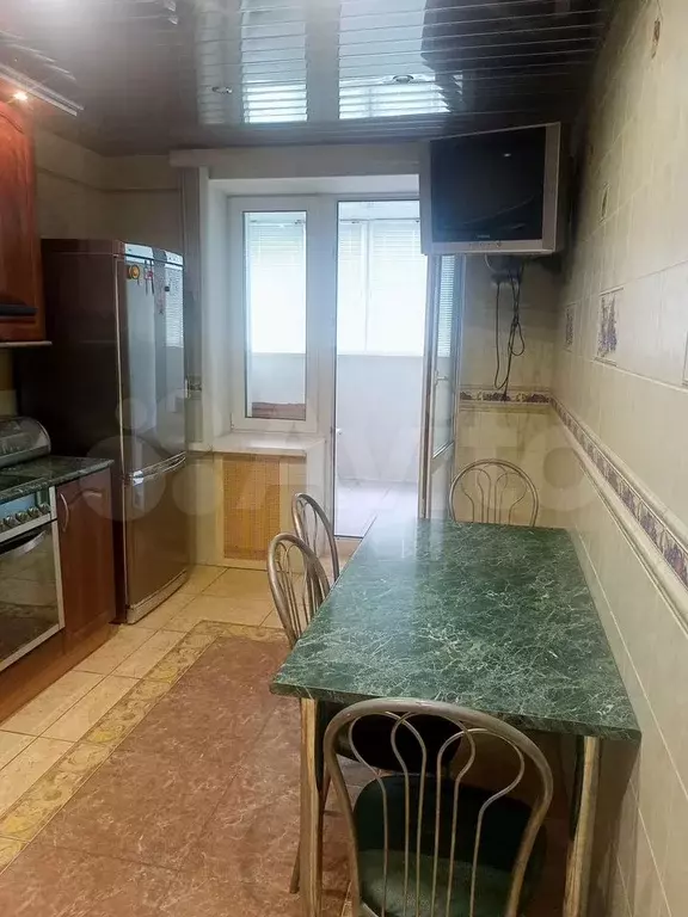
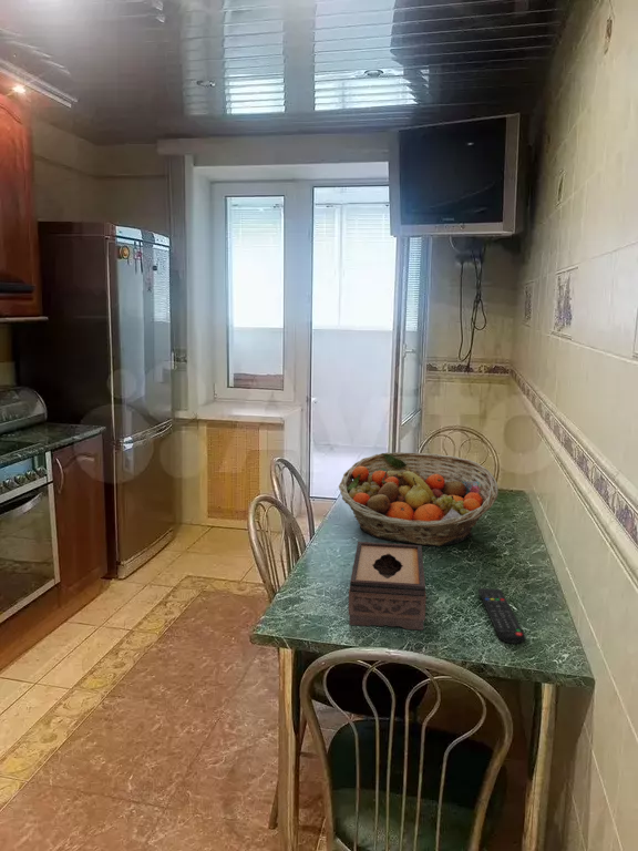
+ fruit basket [338,451,500,547]
+ remote control [477,587,527,645]
+ tissue box [347,541,428,632]
